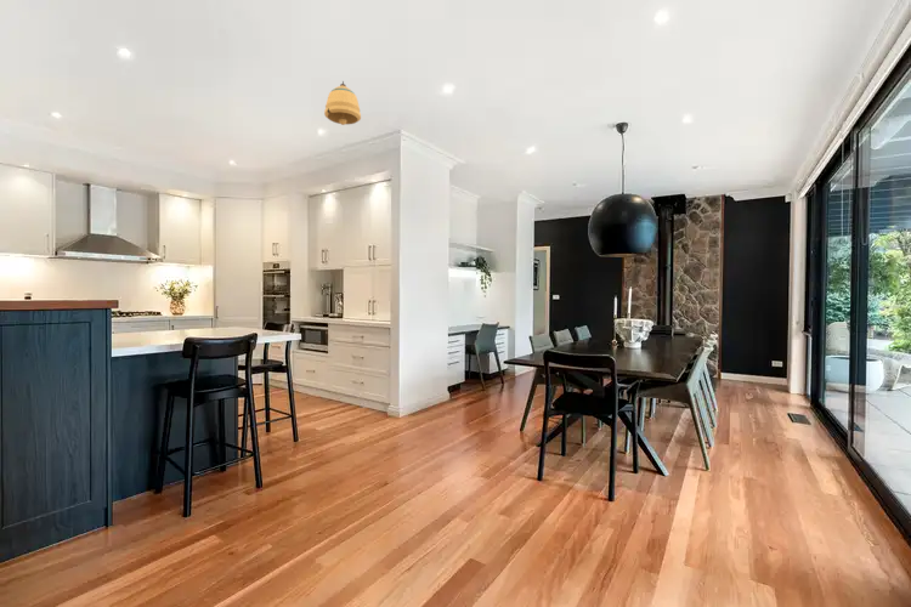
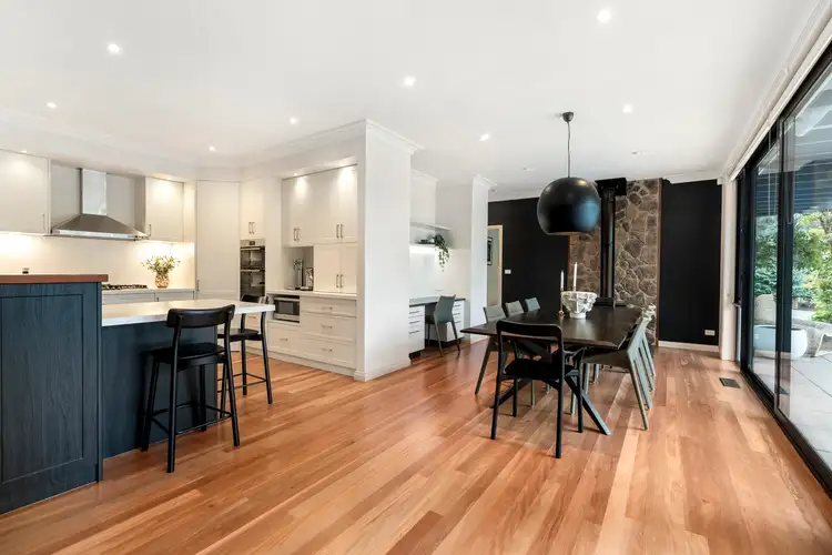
- pendant light [323,80,362,126]
